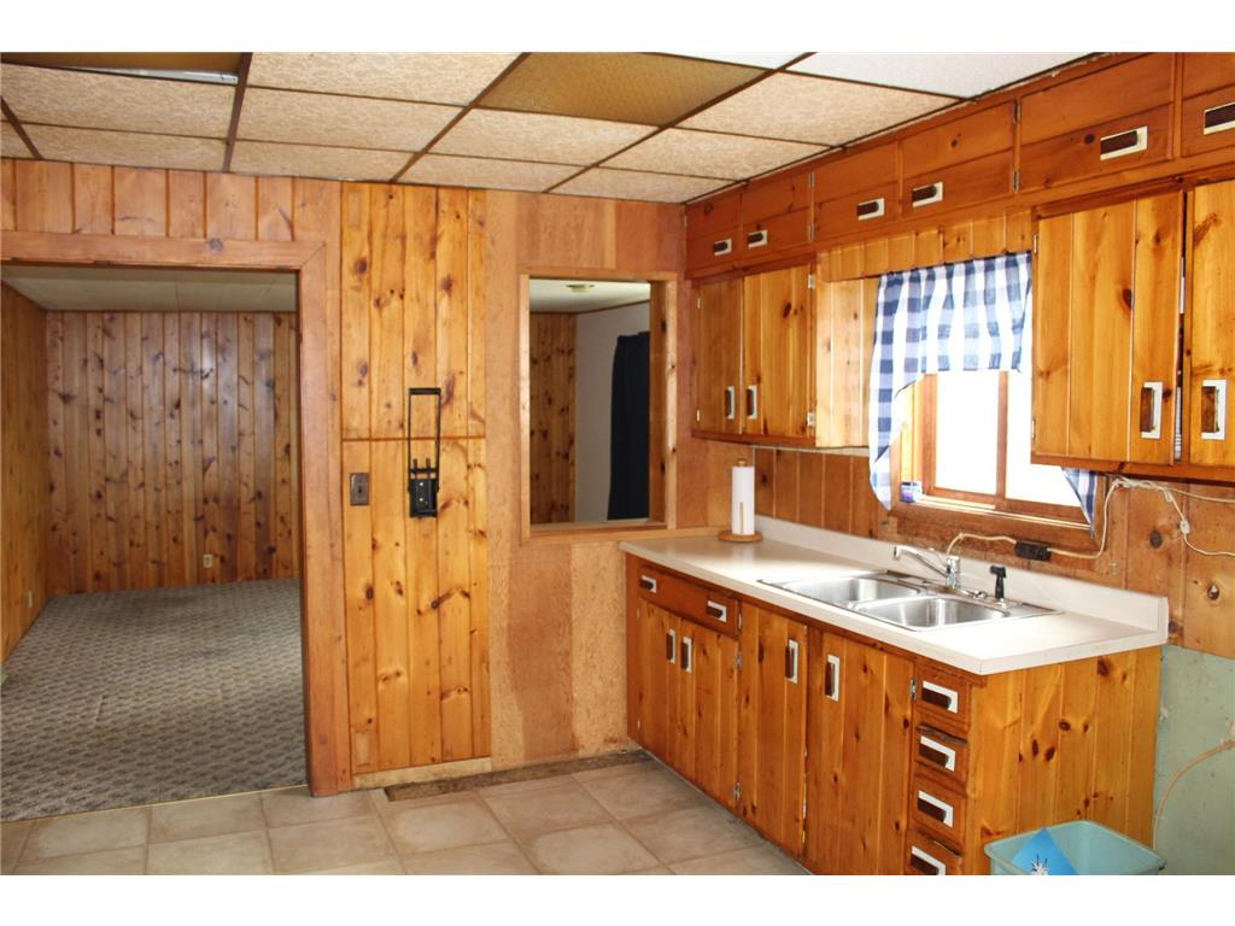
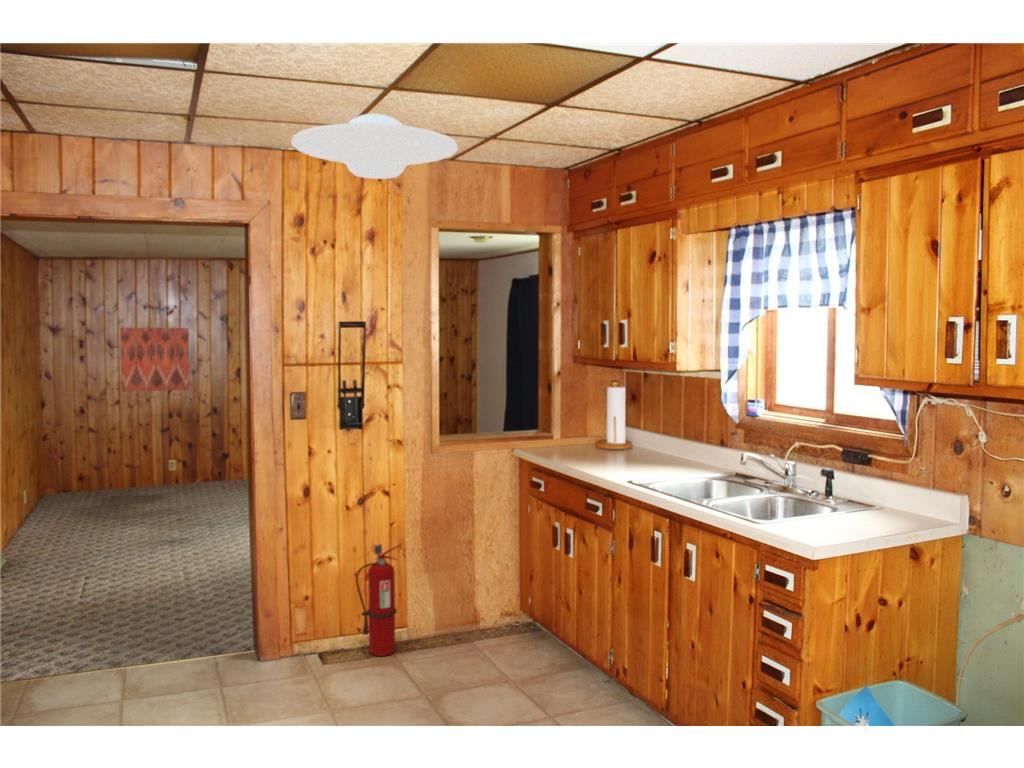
+ wall art [119,327,191,393]
+ ceiling light [290,113,459,180]
+ fire extinguisher [355,543,402,657]
